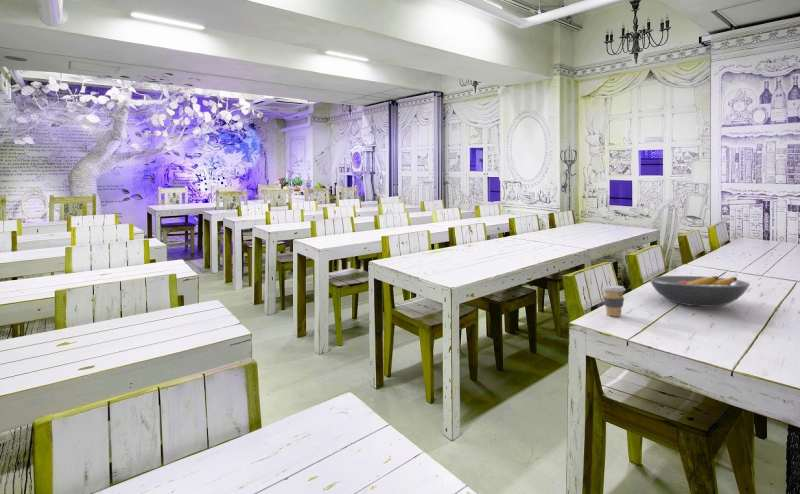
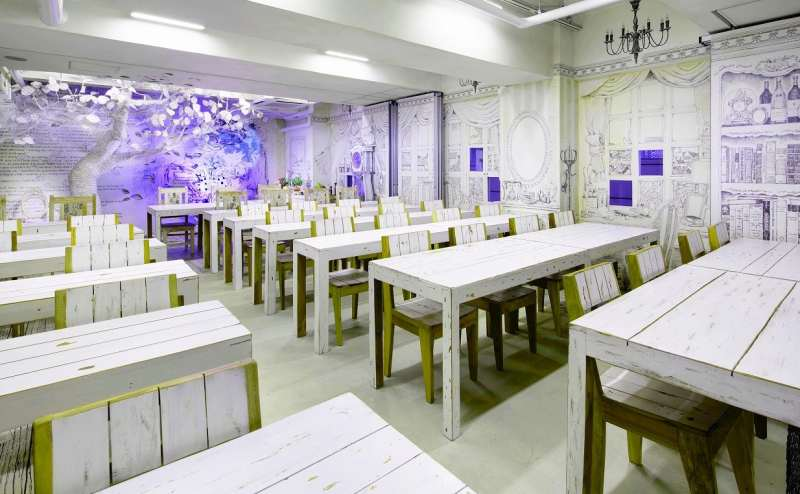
- fruit bowl [648,275,751,308]
- coffee cup [601,284,627,317]
